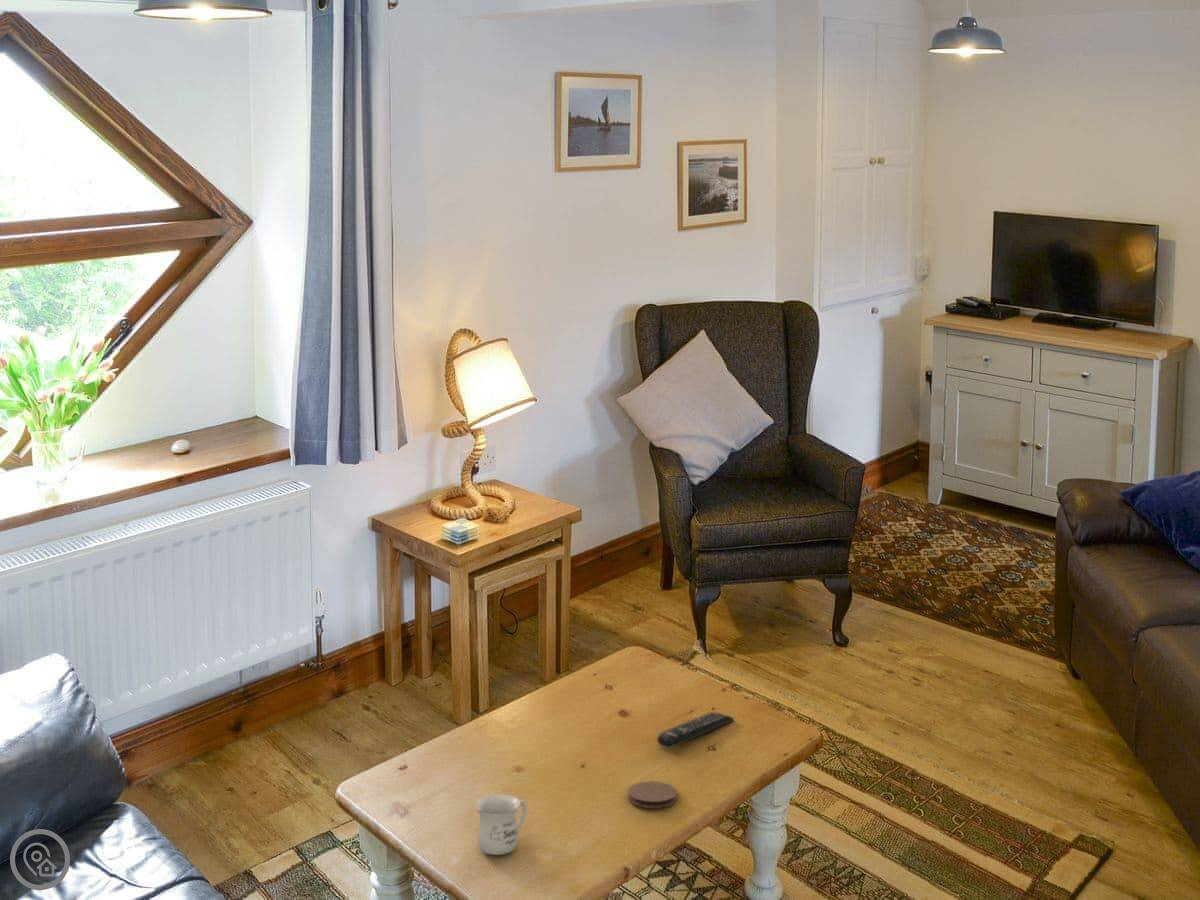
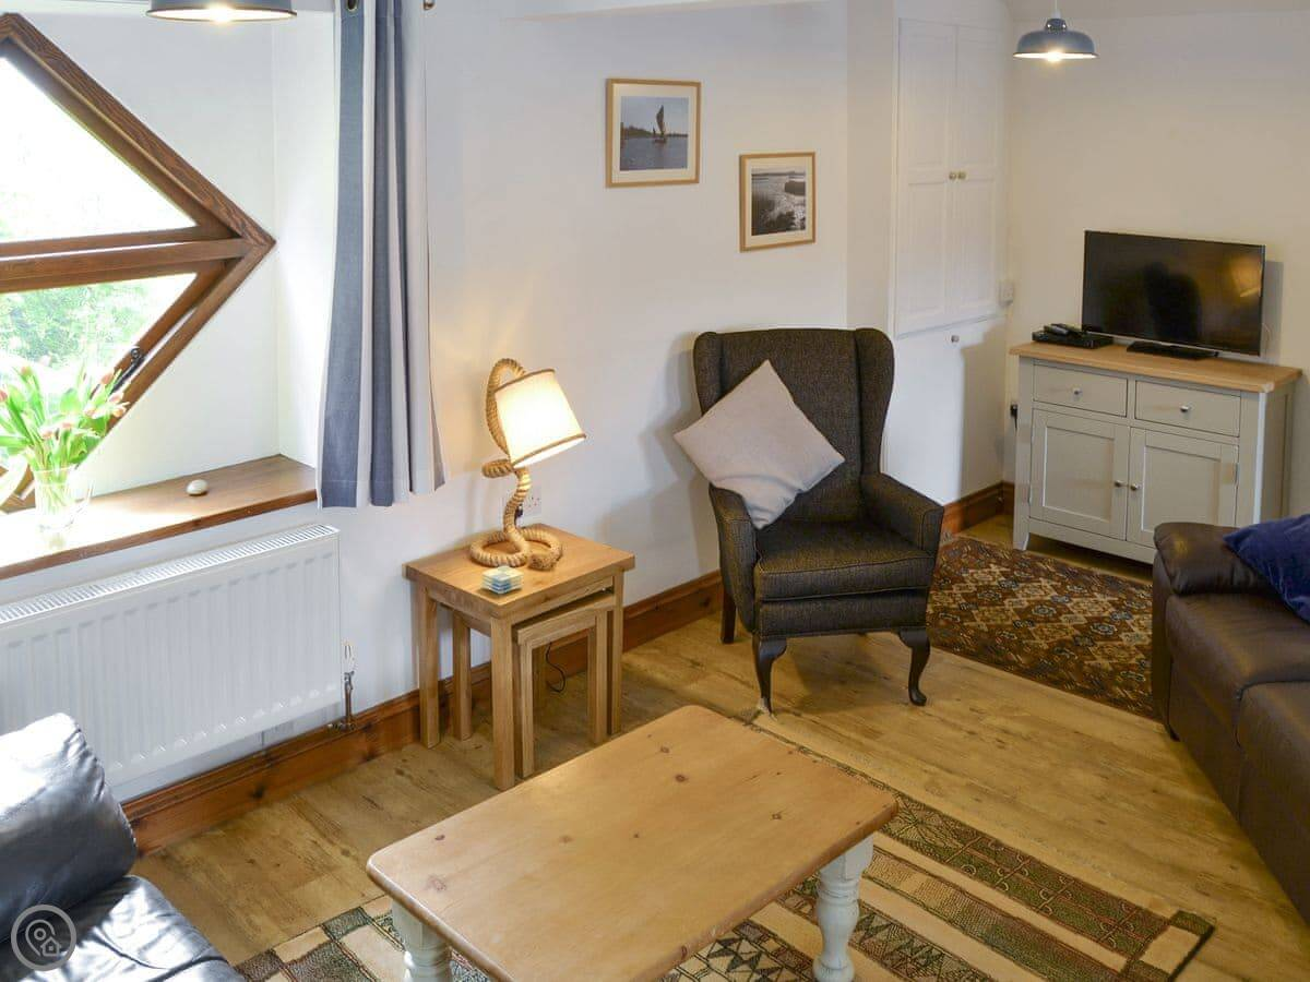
- coaster [627,780,678,809]
- remote control [657,711,735,749]
- mug [474,793,527,856]
